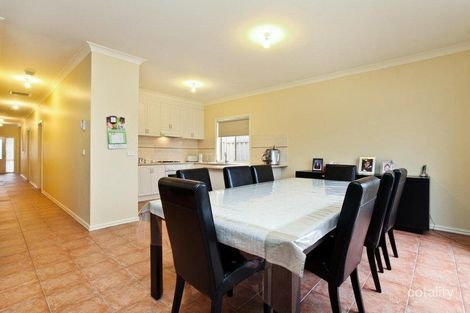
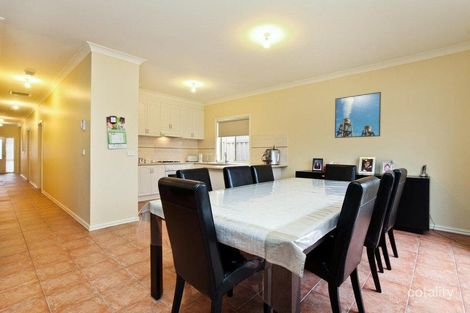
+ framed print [334,91,382,139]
